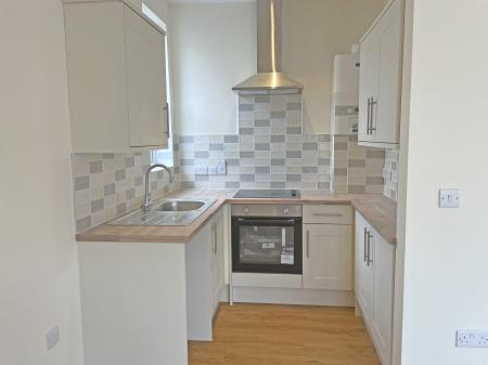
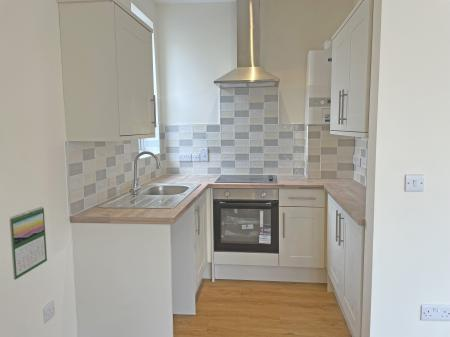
+ calendar [9,206,48,281]
